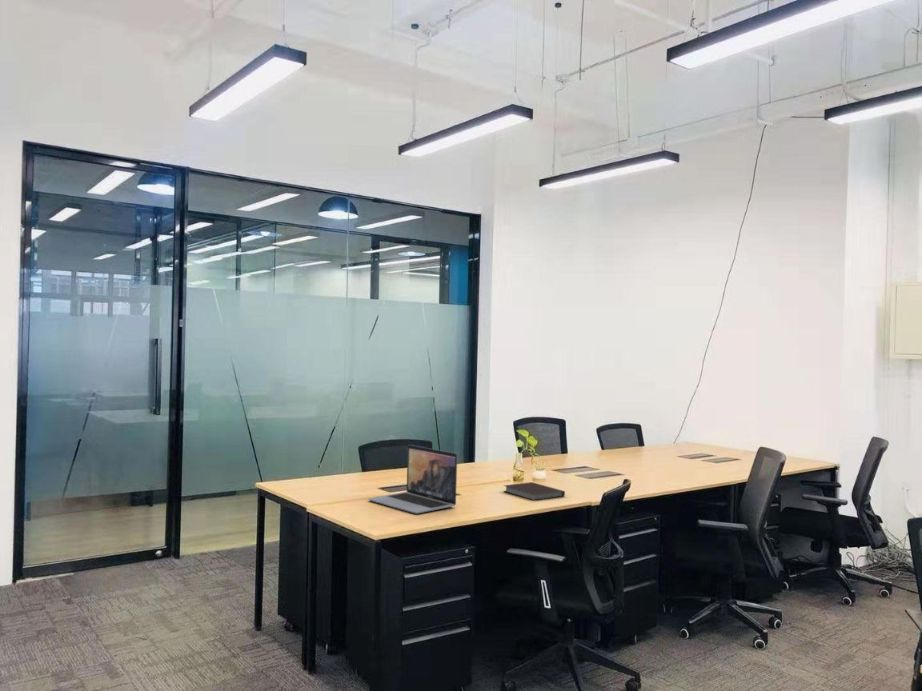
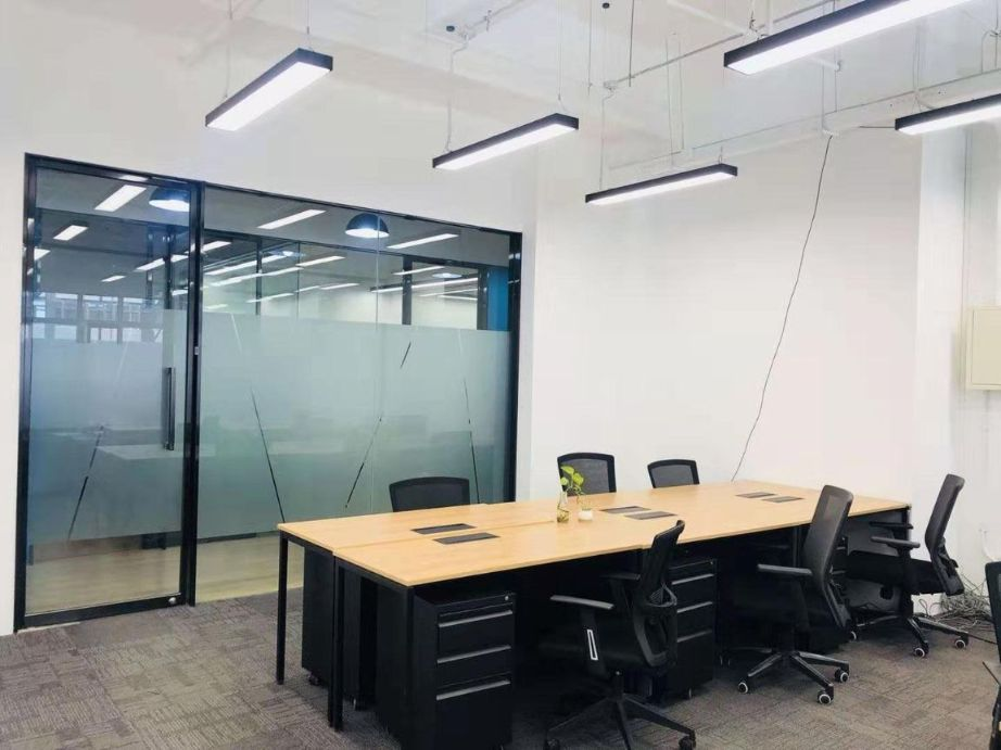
- laptop [367,444,458,515]
- notebook [502,481,566,502]
